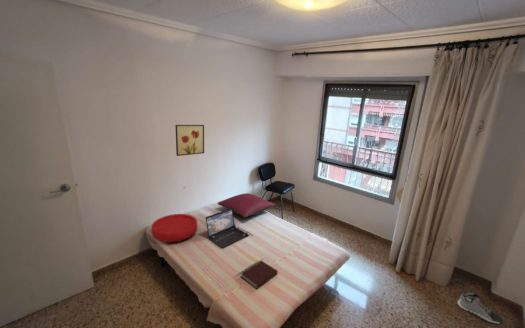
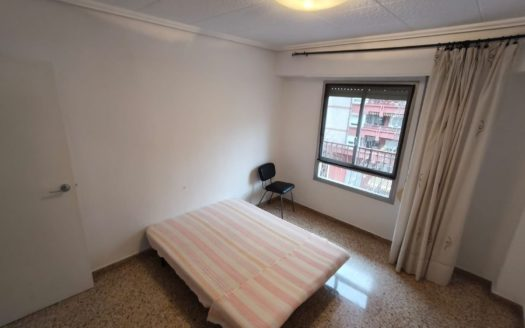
- notebook [240,260,279,290]
- sneaker [456,292,504,325]
- wall art [174,124,205,157]
- laptop [205,208,249,249]
- cushion [151,213,198,244]
- pillow [216,192,276,218]
